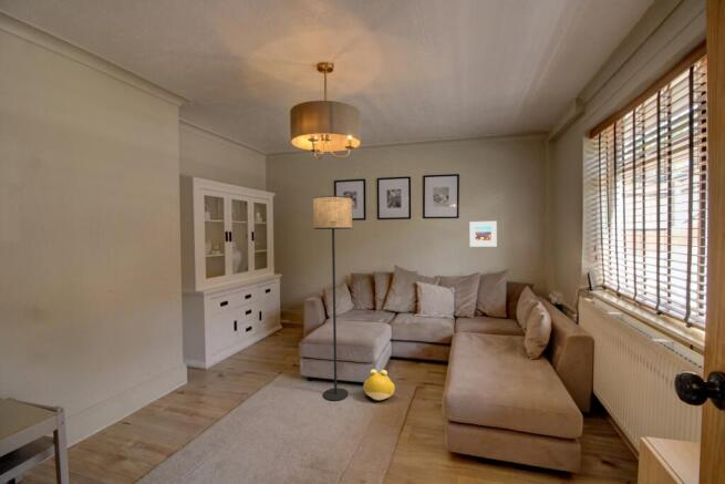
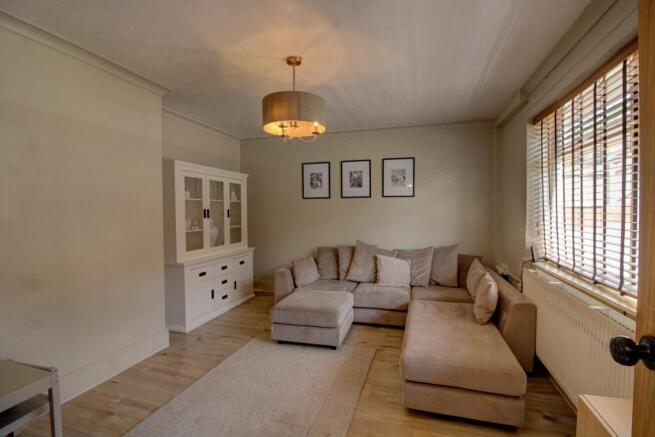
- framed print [469,220,498,248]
- floor lamp [312,195,353,402]
- plush toy [363,368,396,401]
